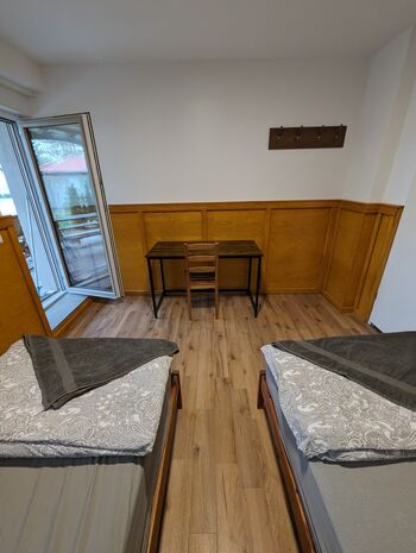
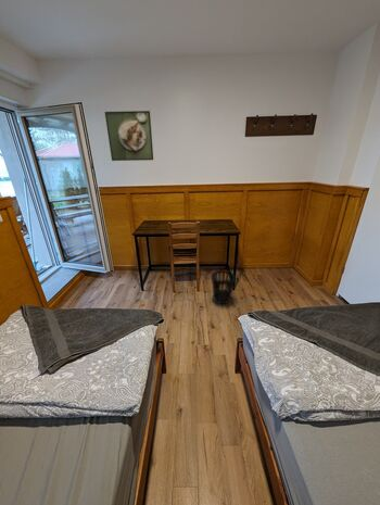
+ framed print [104,110,154,162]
+ wastebasket [211,269,237,305]
